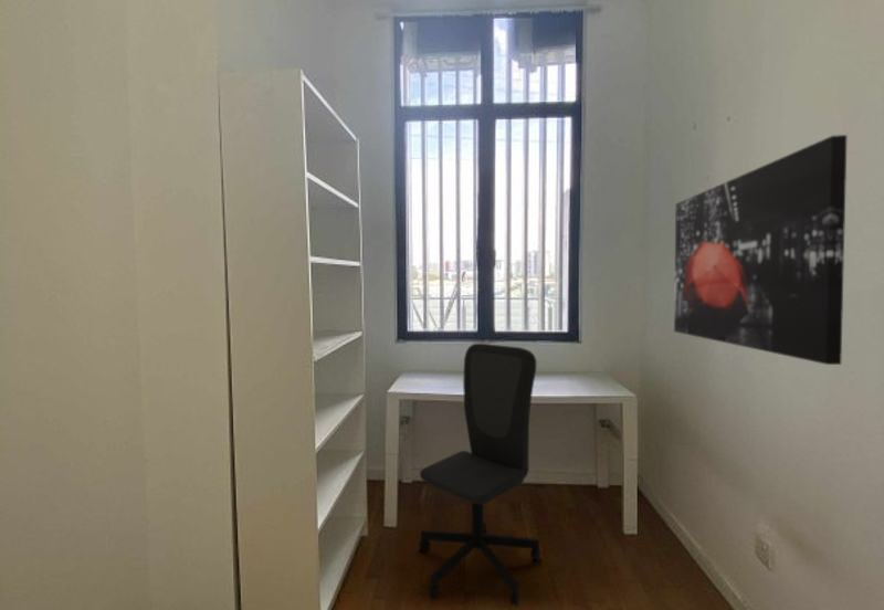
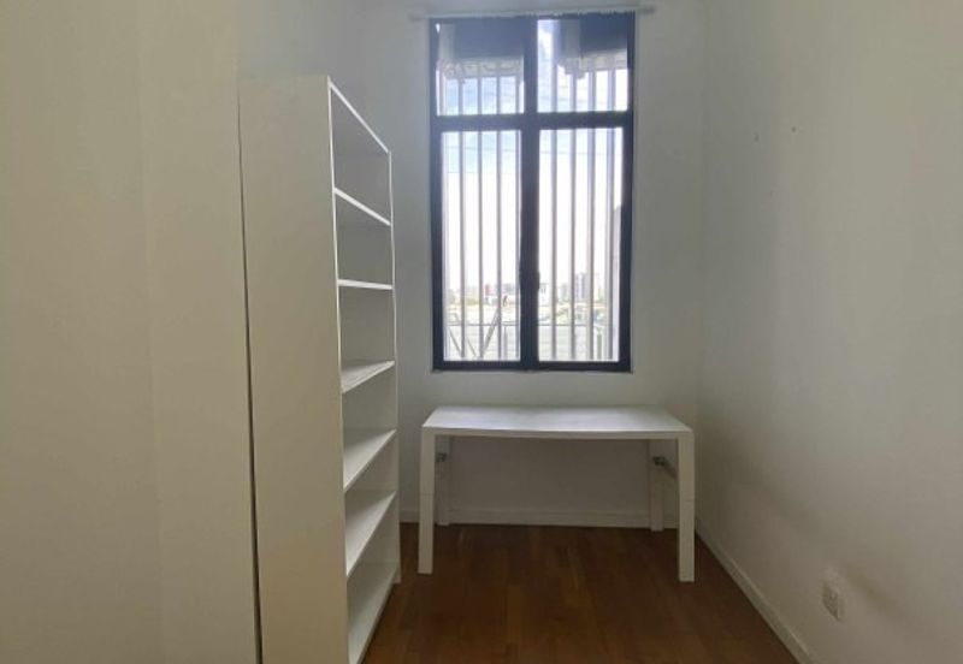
- office chair [418,343,541,608]
- wall art [673,134,849,366]
